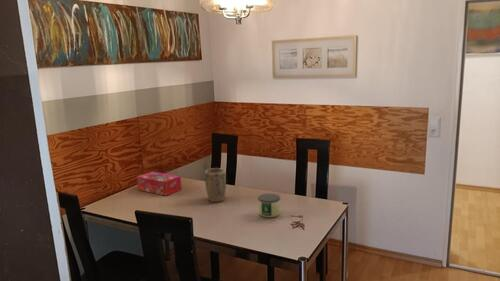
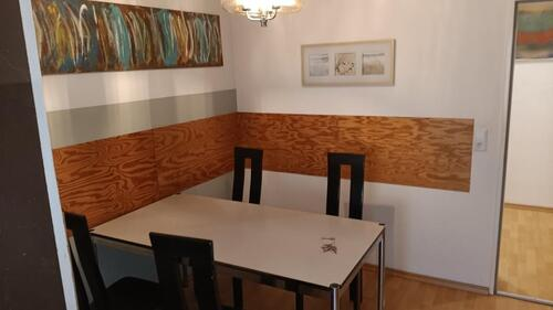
- tissue box [136,171,182,196]
- candle [257,193,281,218]
- plant pot [204,167,227,203]
